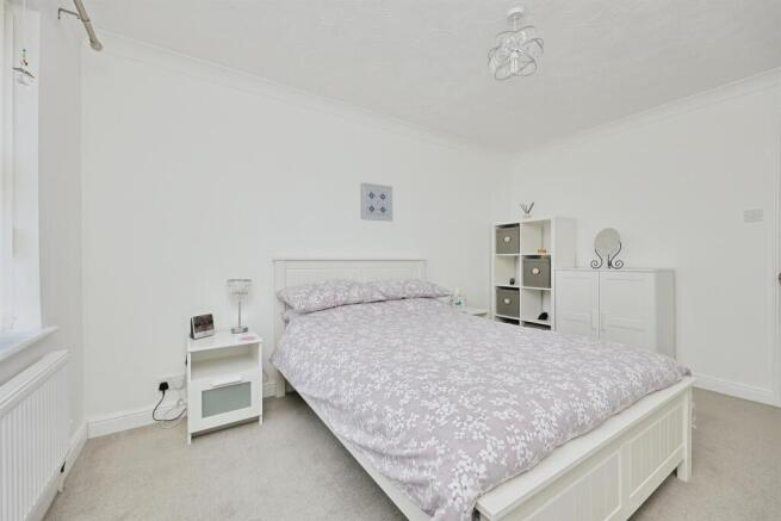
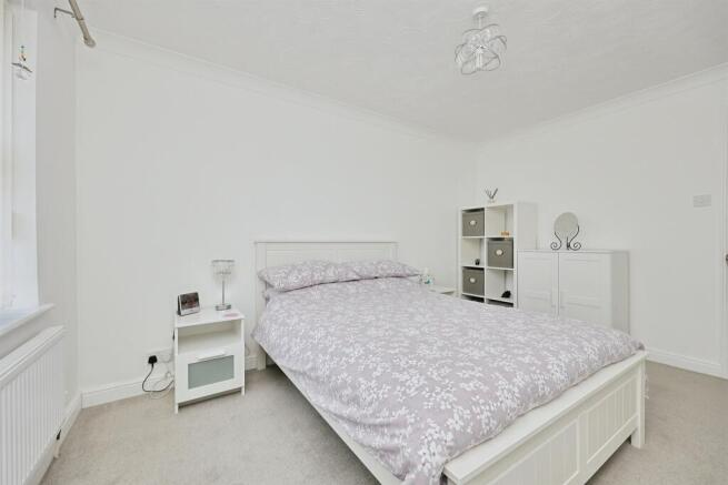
- wall art [359,181,393,223]
